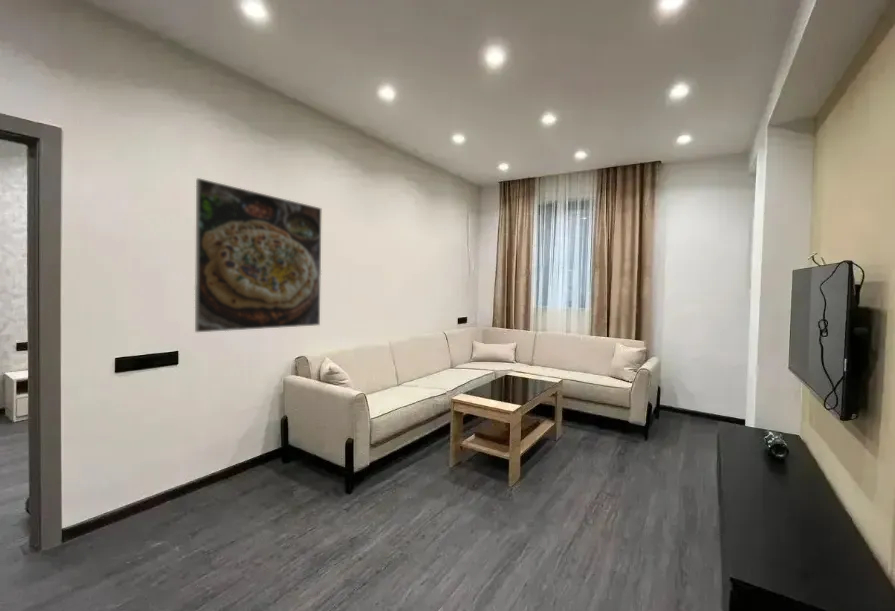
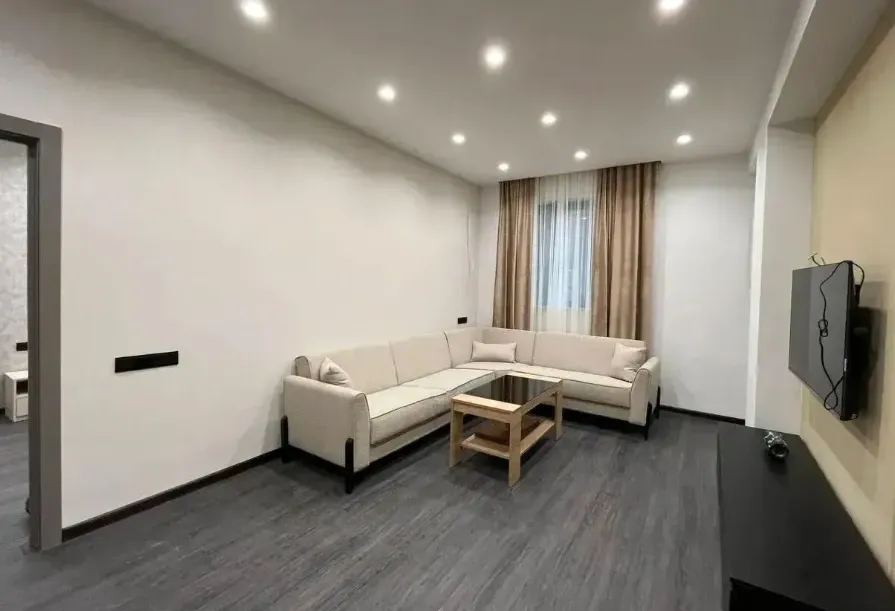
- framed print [194,177,322,333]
